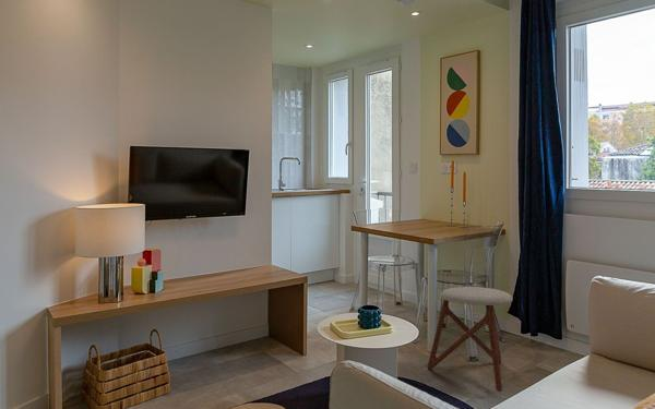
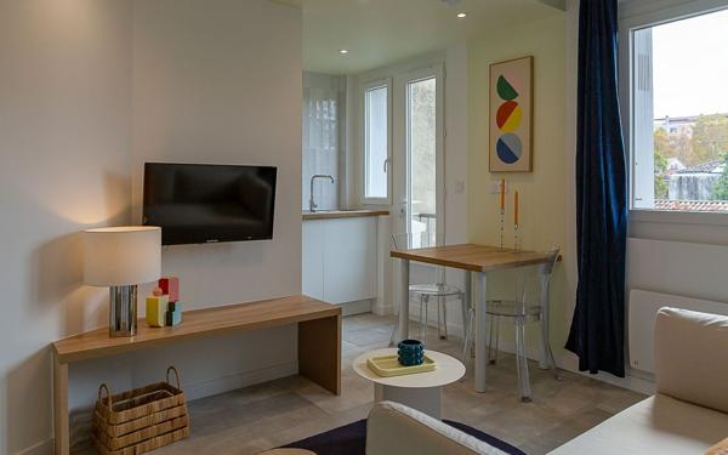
- stool [427,286,514,393]
